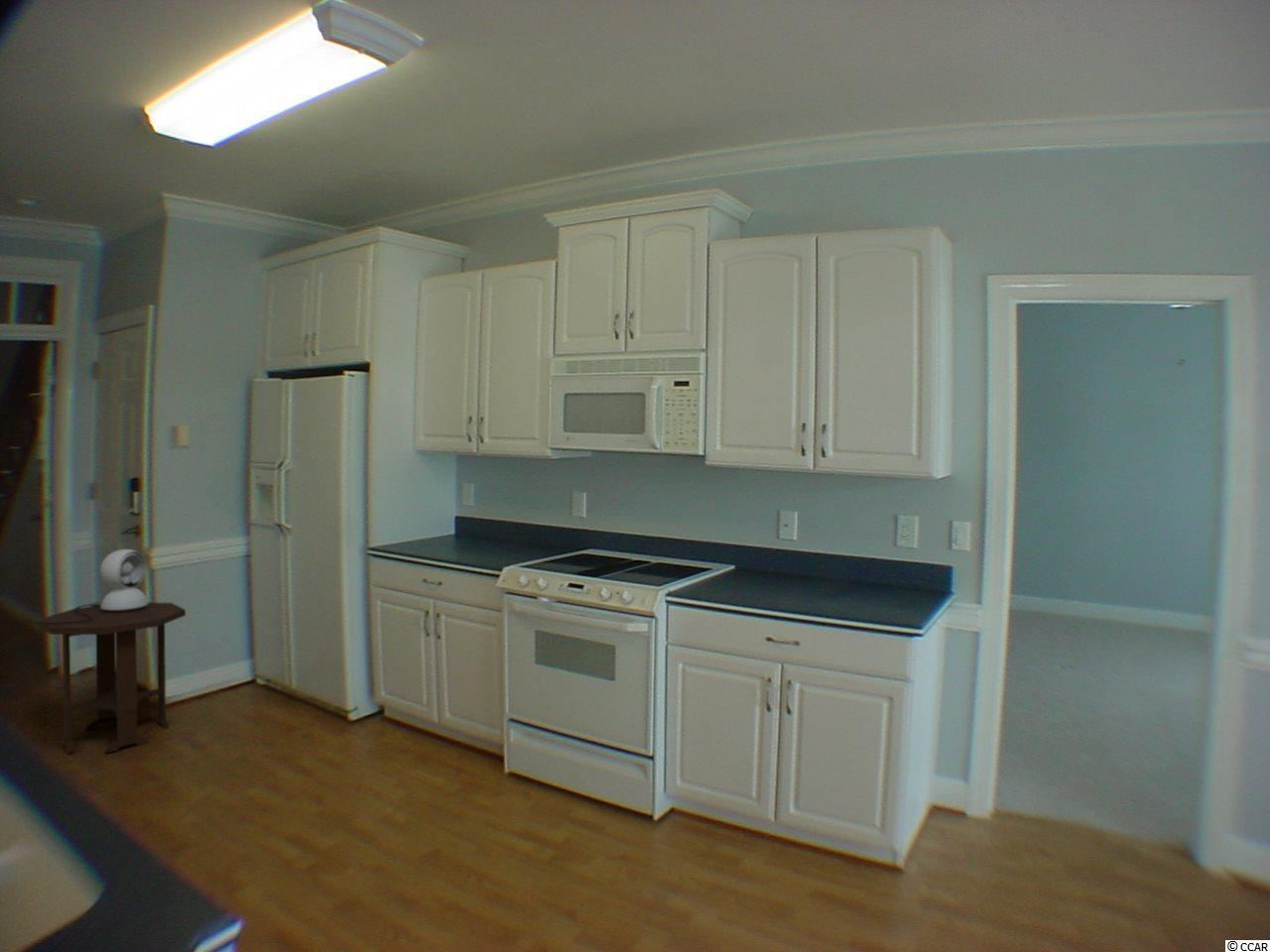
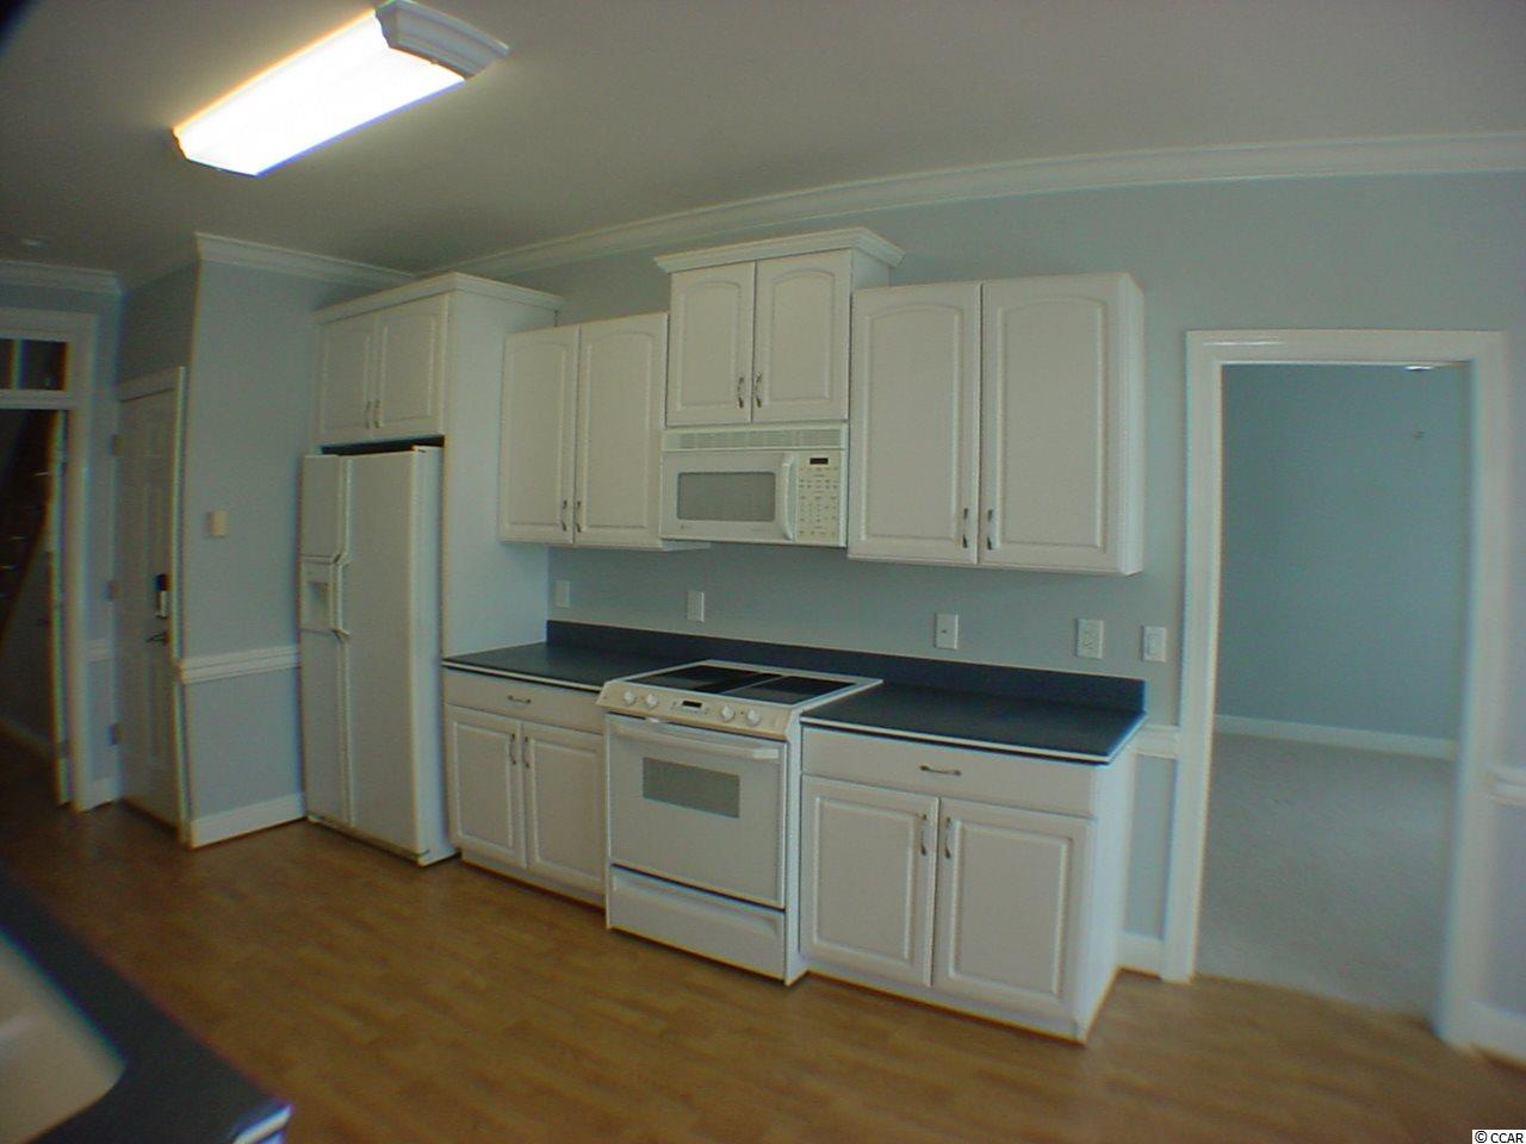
- table lamp [24,548,149,625]
- side table [39,601,187,755]
